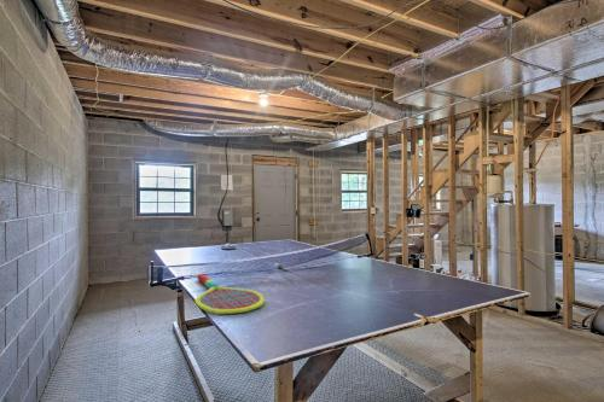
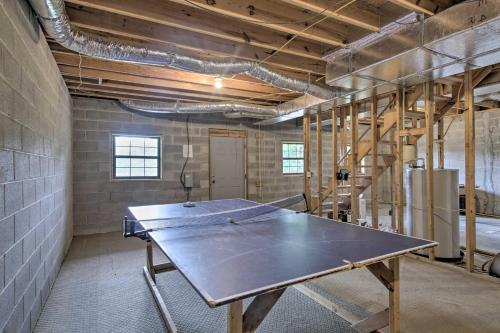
- tennis racket [193,273,266,315]
